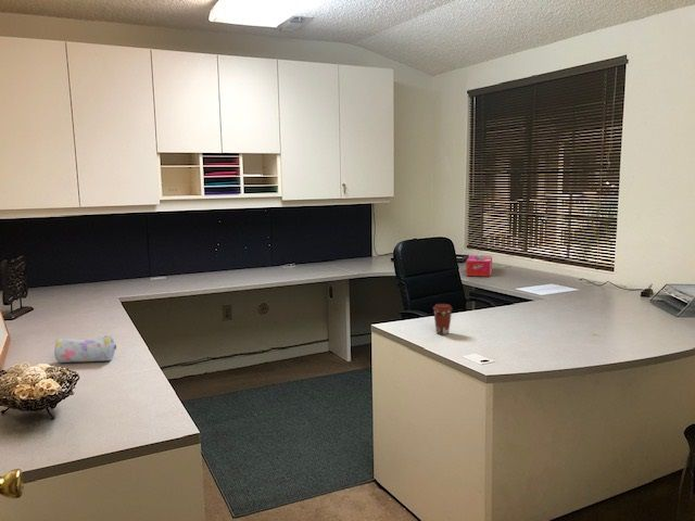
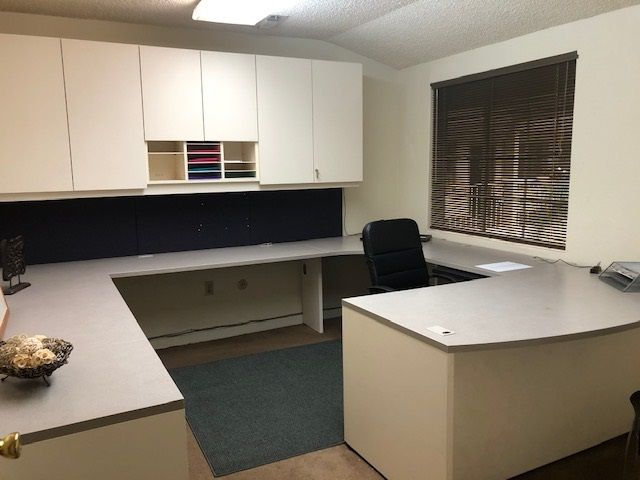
- tissue box [465,254,493,278]
- coffee cup [432,303,454,335]
- pencil case [53,334,117,364]
